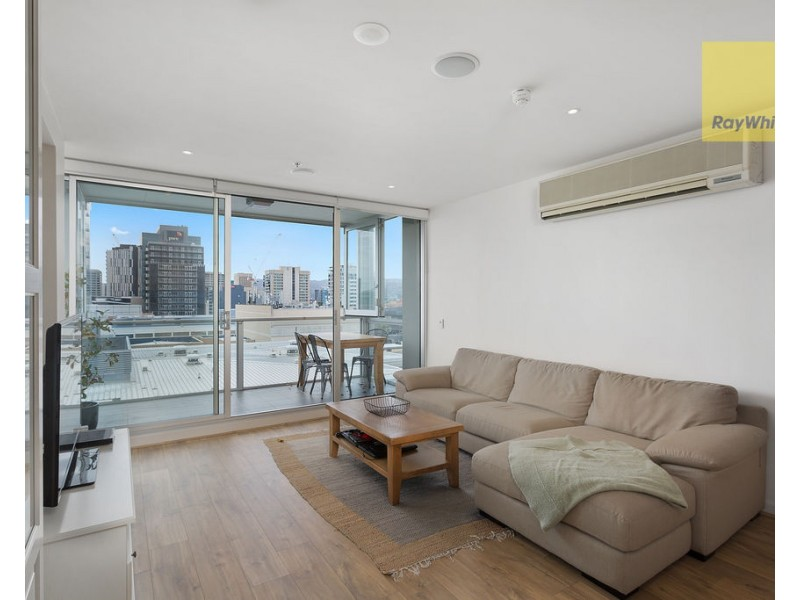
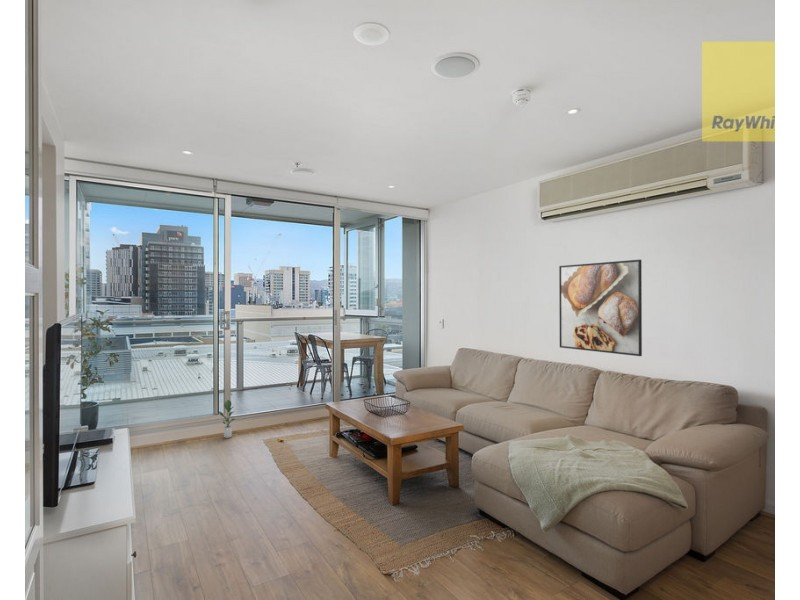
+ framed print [558,259,643,357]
+ potted plant [217,399,236,439]
